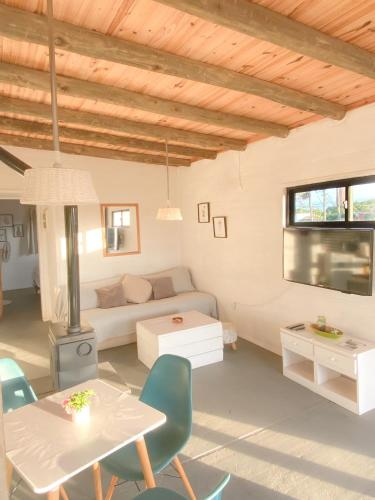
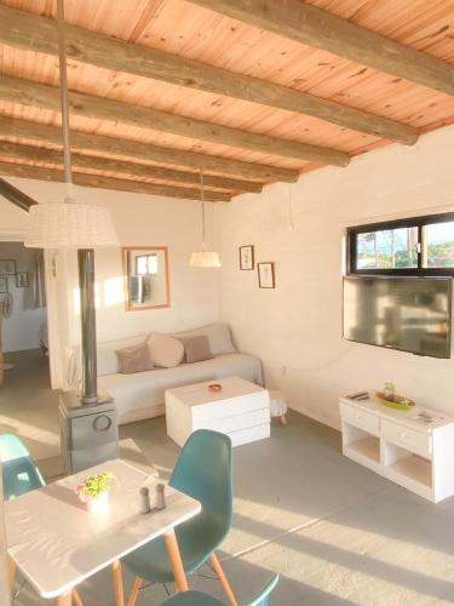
+ salt and pepper shaker [138,482,167,514]
